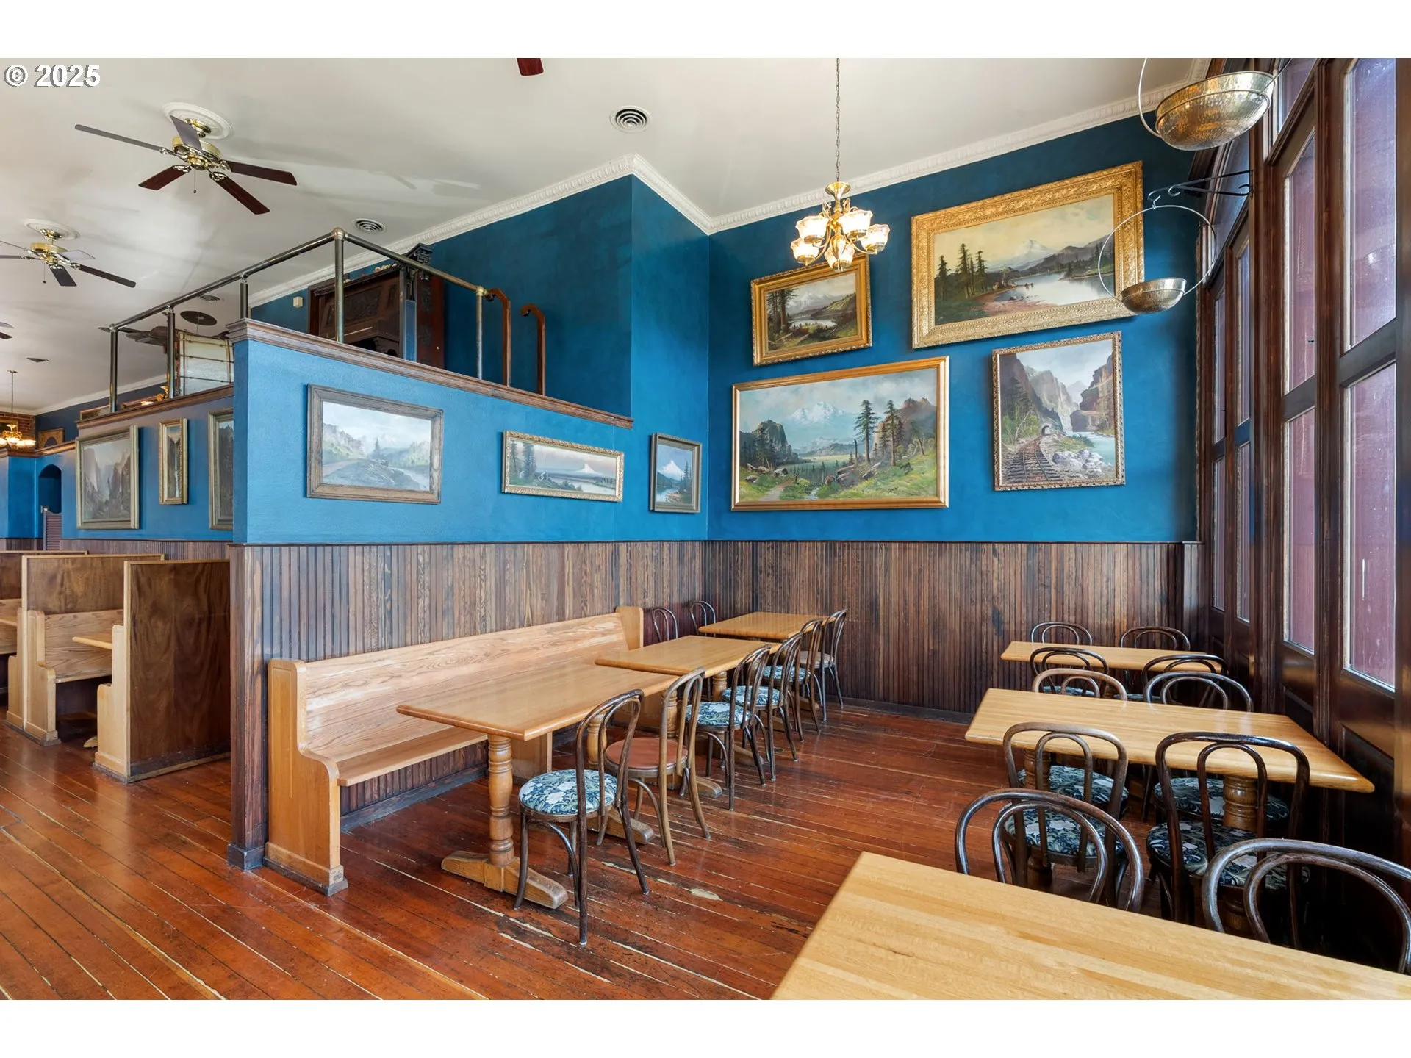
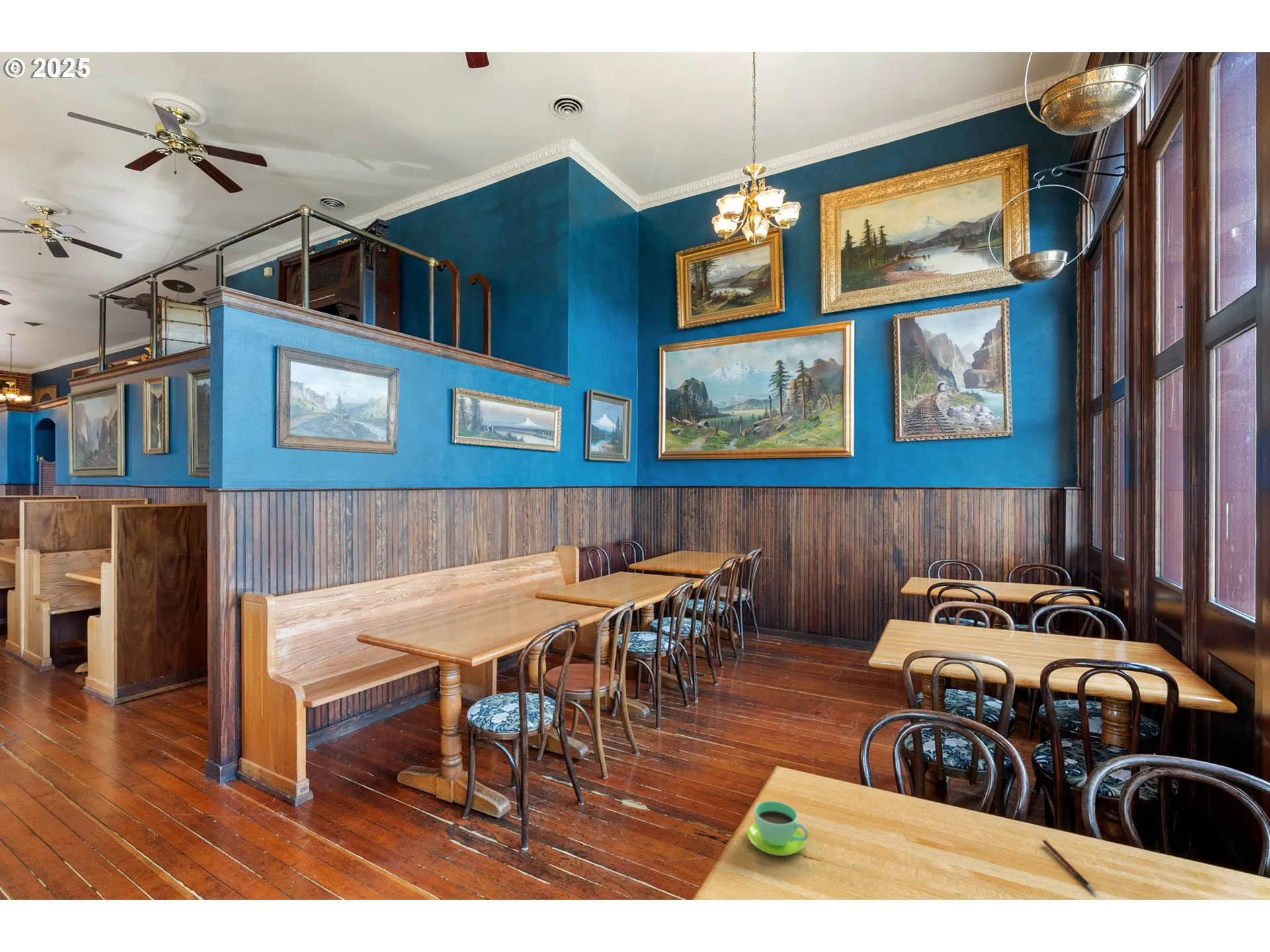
+ cup [747,800,809,857]
+ pen [1042,838,1097,894]
